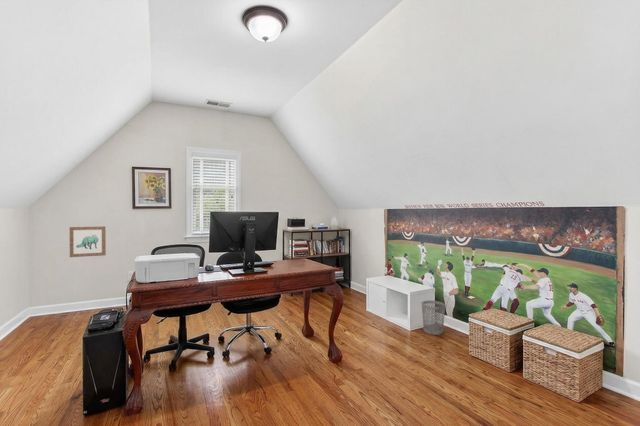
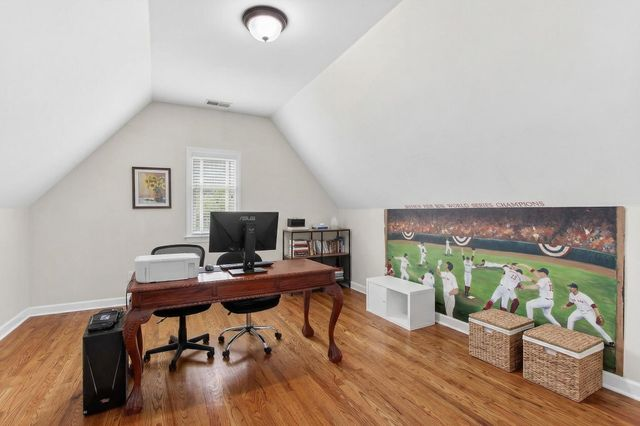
- wastebasket [421,300,446,336]
- wall art [69,226,107,258]
